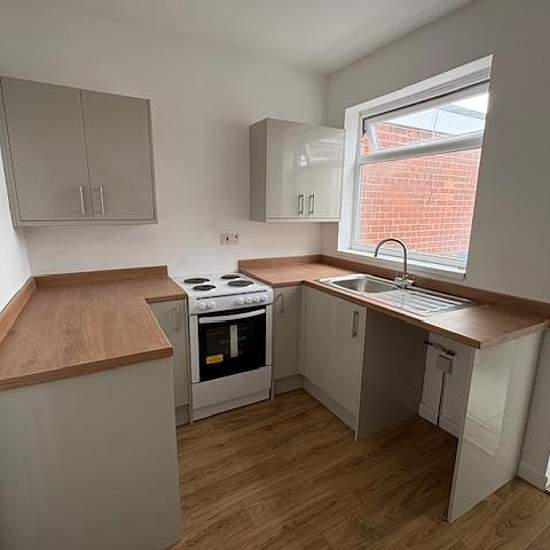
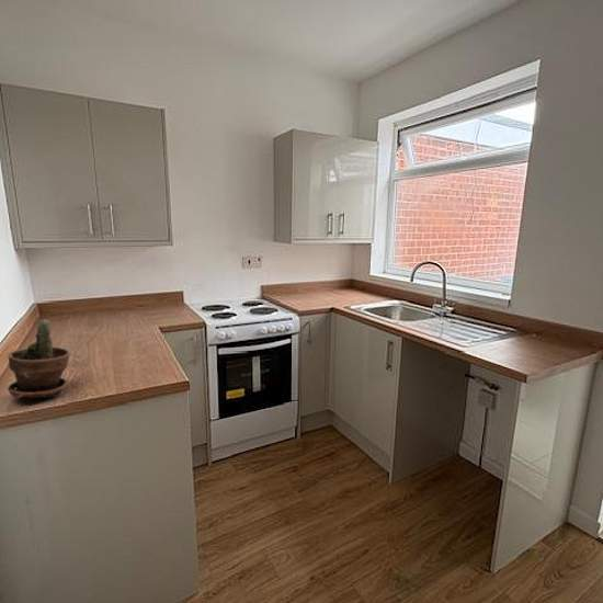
+ potted plant [7,319,70,399]
